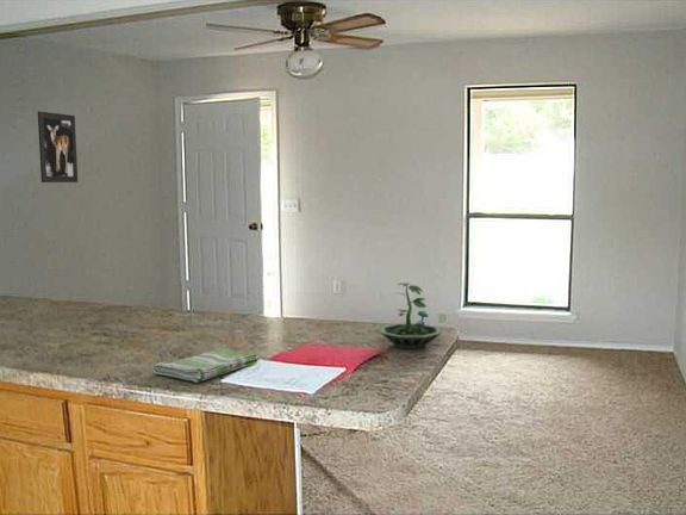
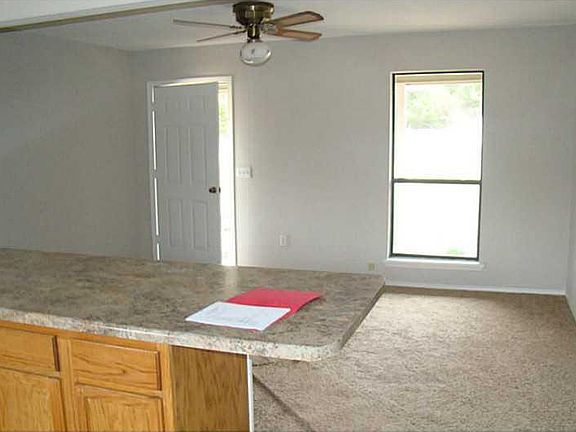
- dish towel [151,348,258,384]
- terrarium [379,281,443,349]
- wall art [37,110,79,184]
